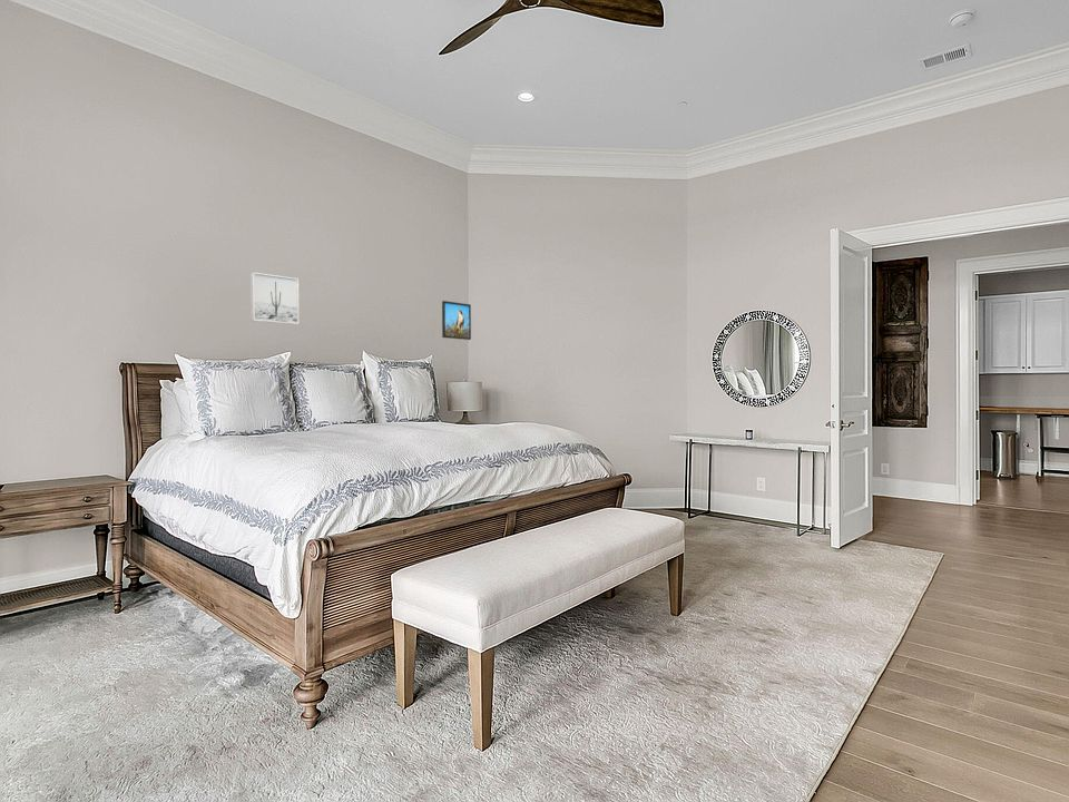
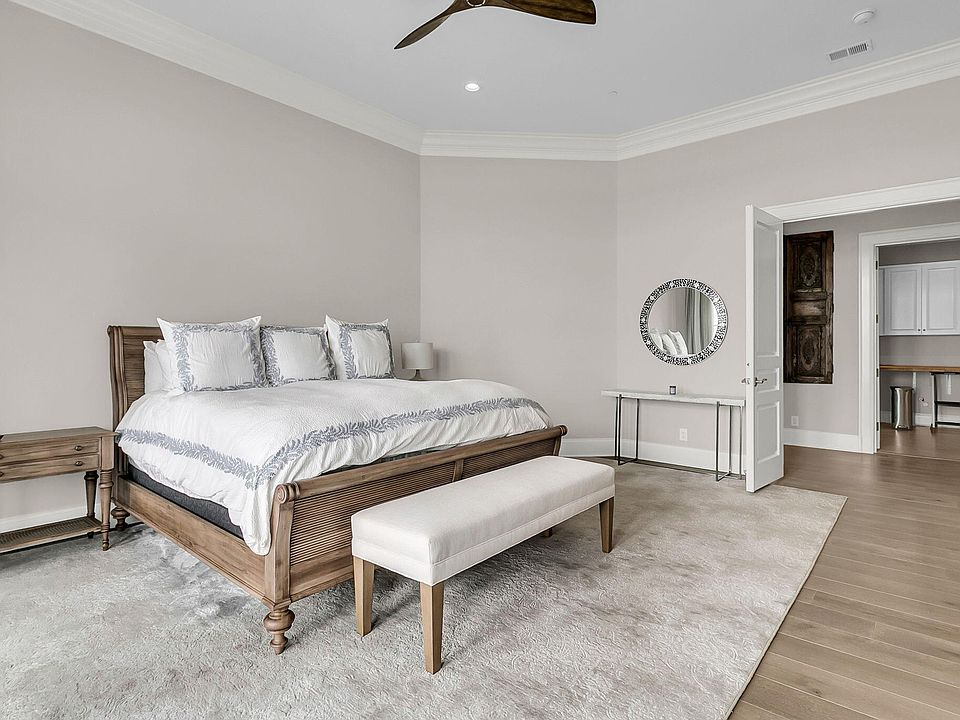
- wall art [249,272,301,325]
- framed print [441,300,472,341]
